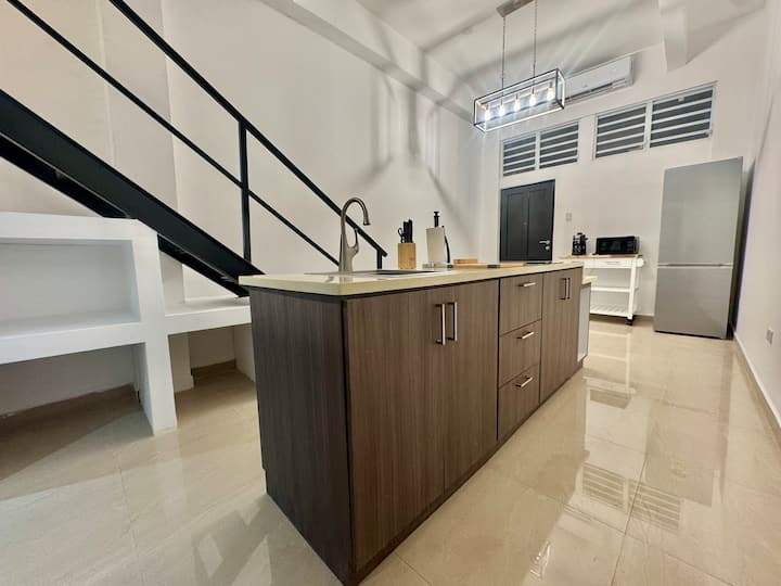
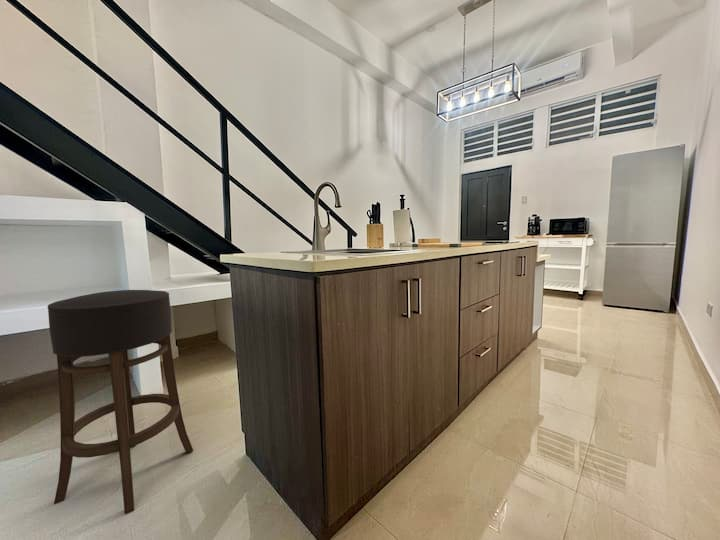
+ bar stool [46,289,194,515]
